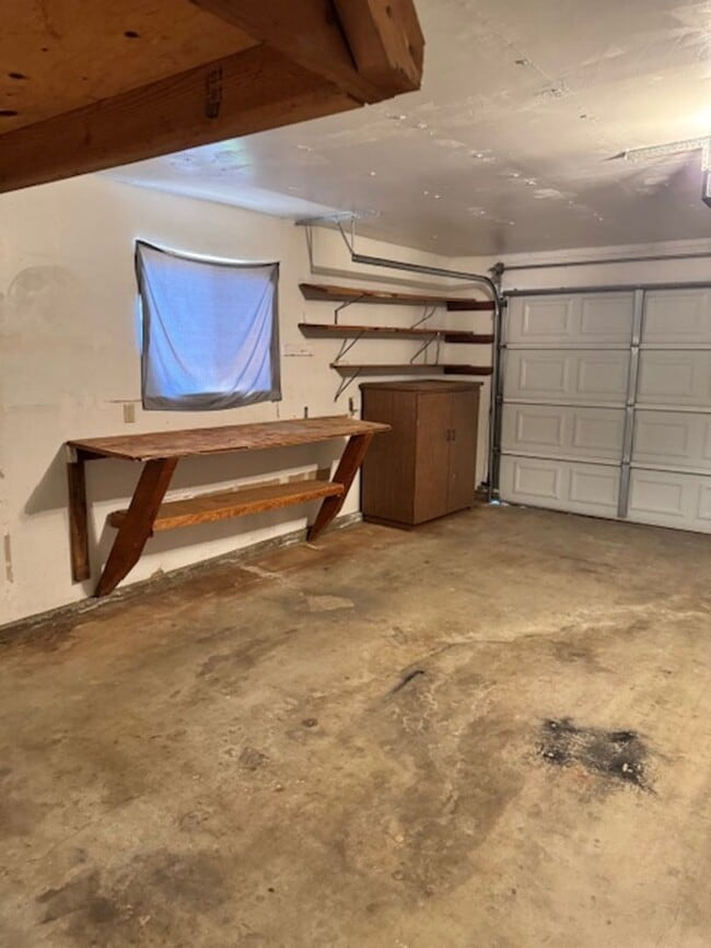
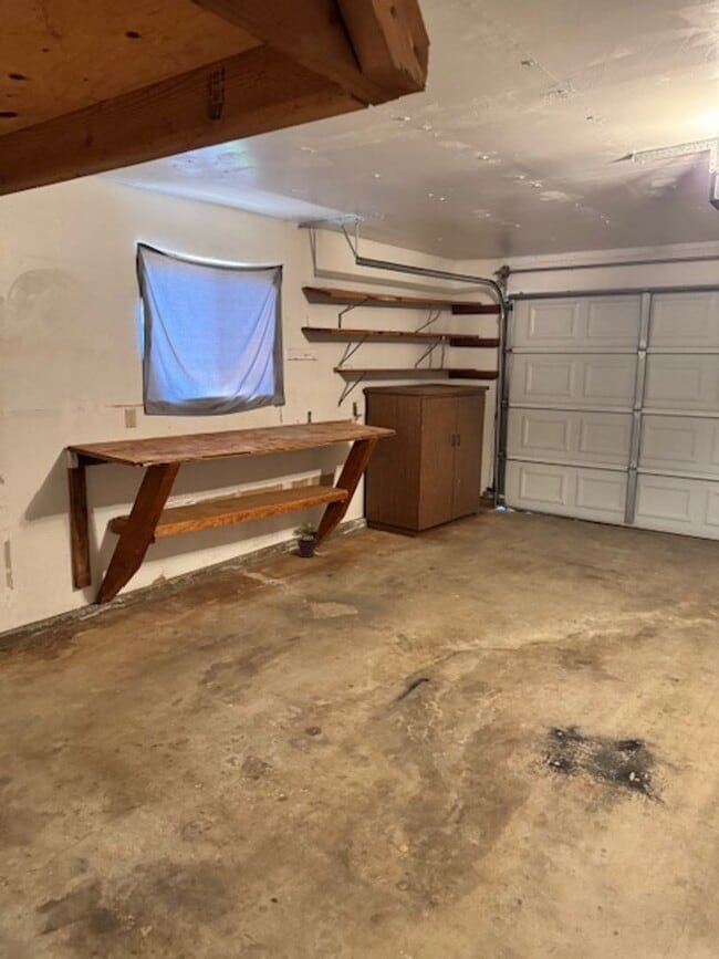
+ potted plant [290,521,320,559]
